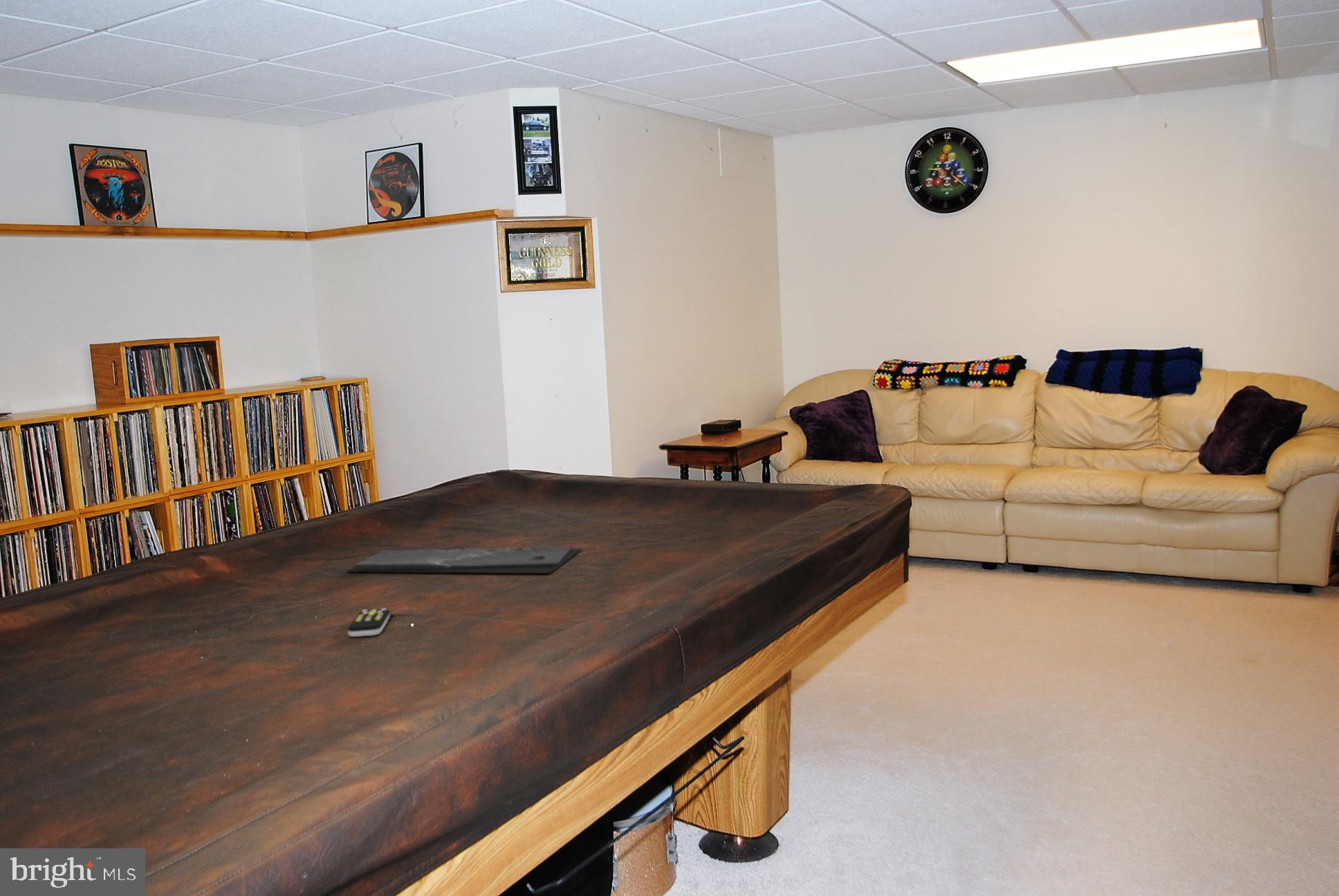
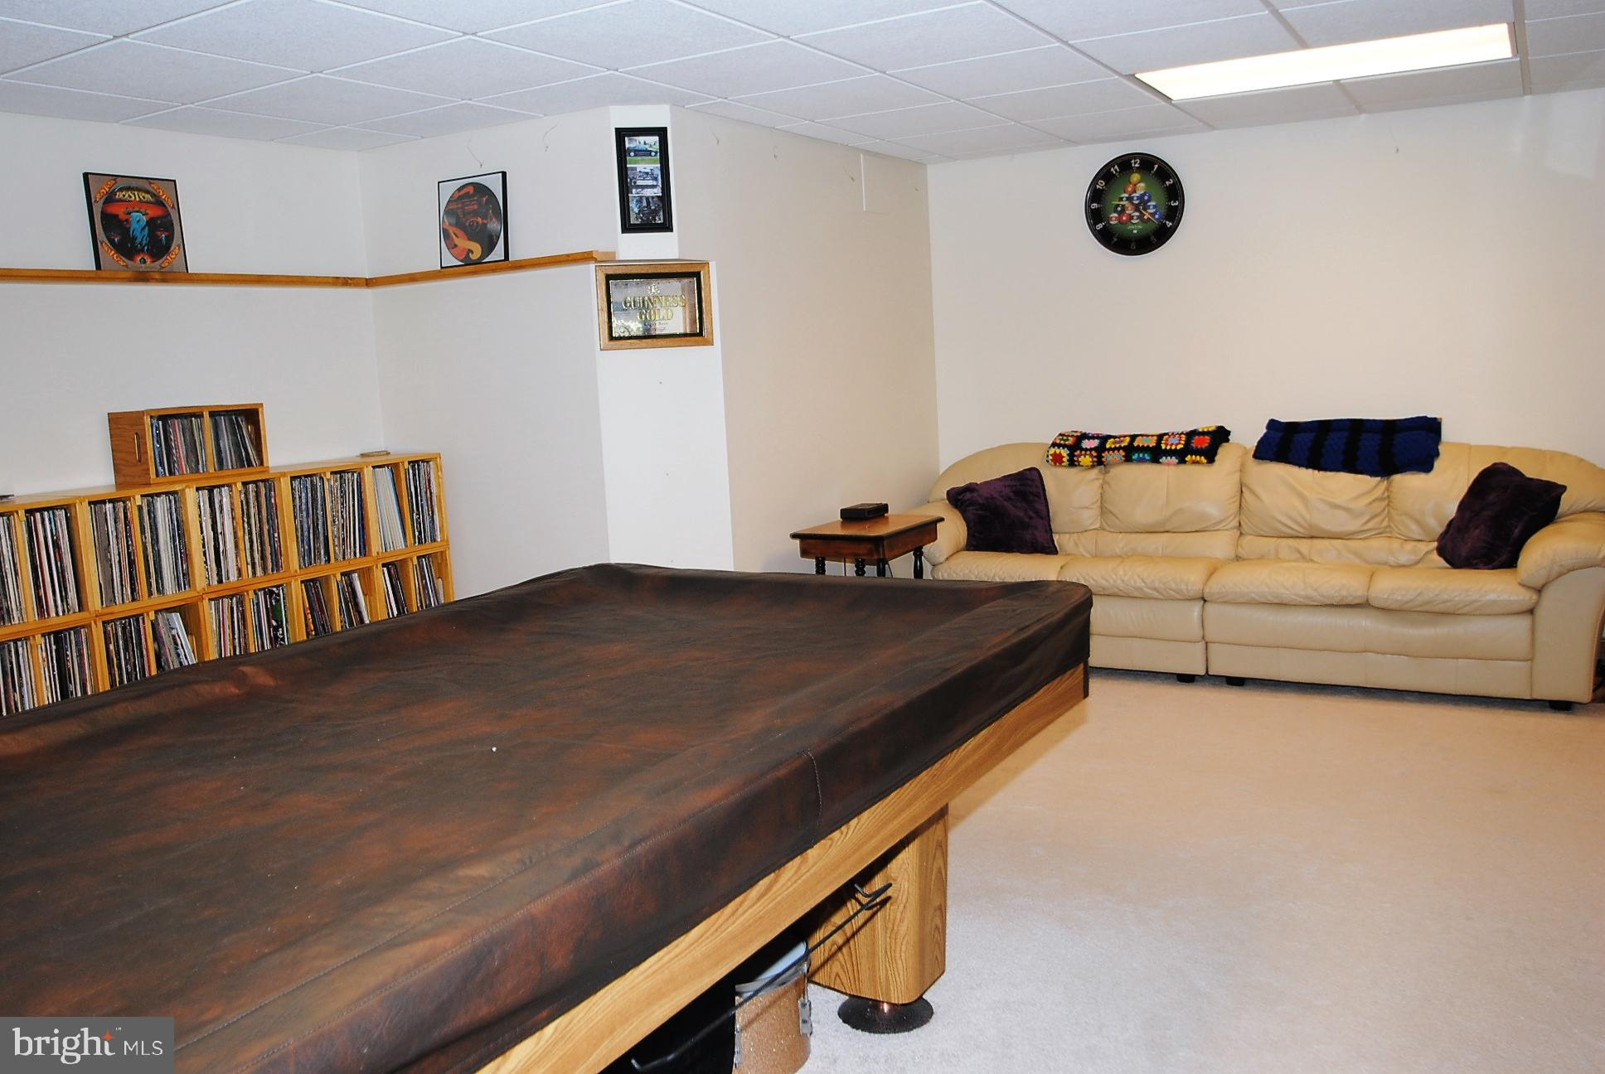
- tray [347,545,582,575]
- remote control [347,608,391,637]
